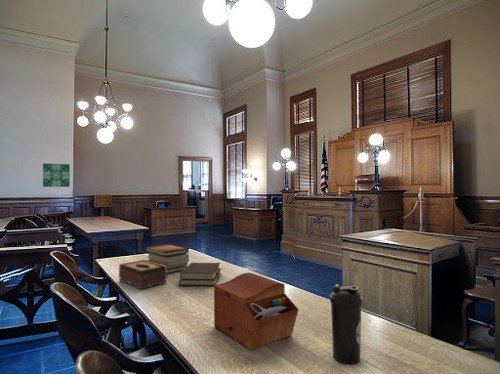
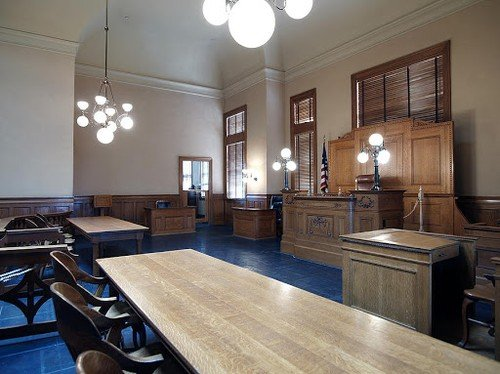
- wall art [42,162,71,188]
- bible [178,262,222,286]
- sewing box [213,272,300,351]
- tissue box [118,259,168,290]
- water bottle [329,283,364,365]
- book stack [145,243,190,274]
